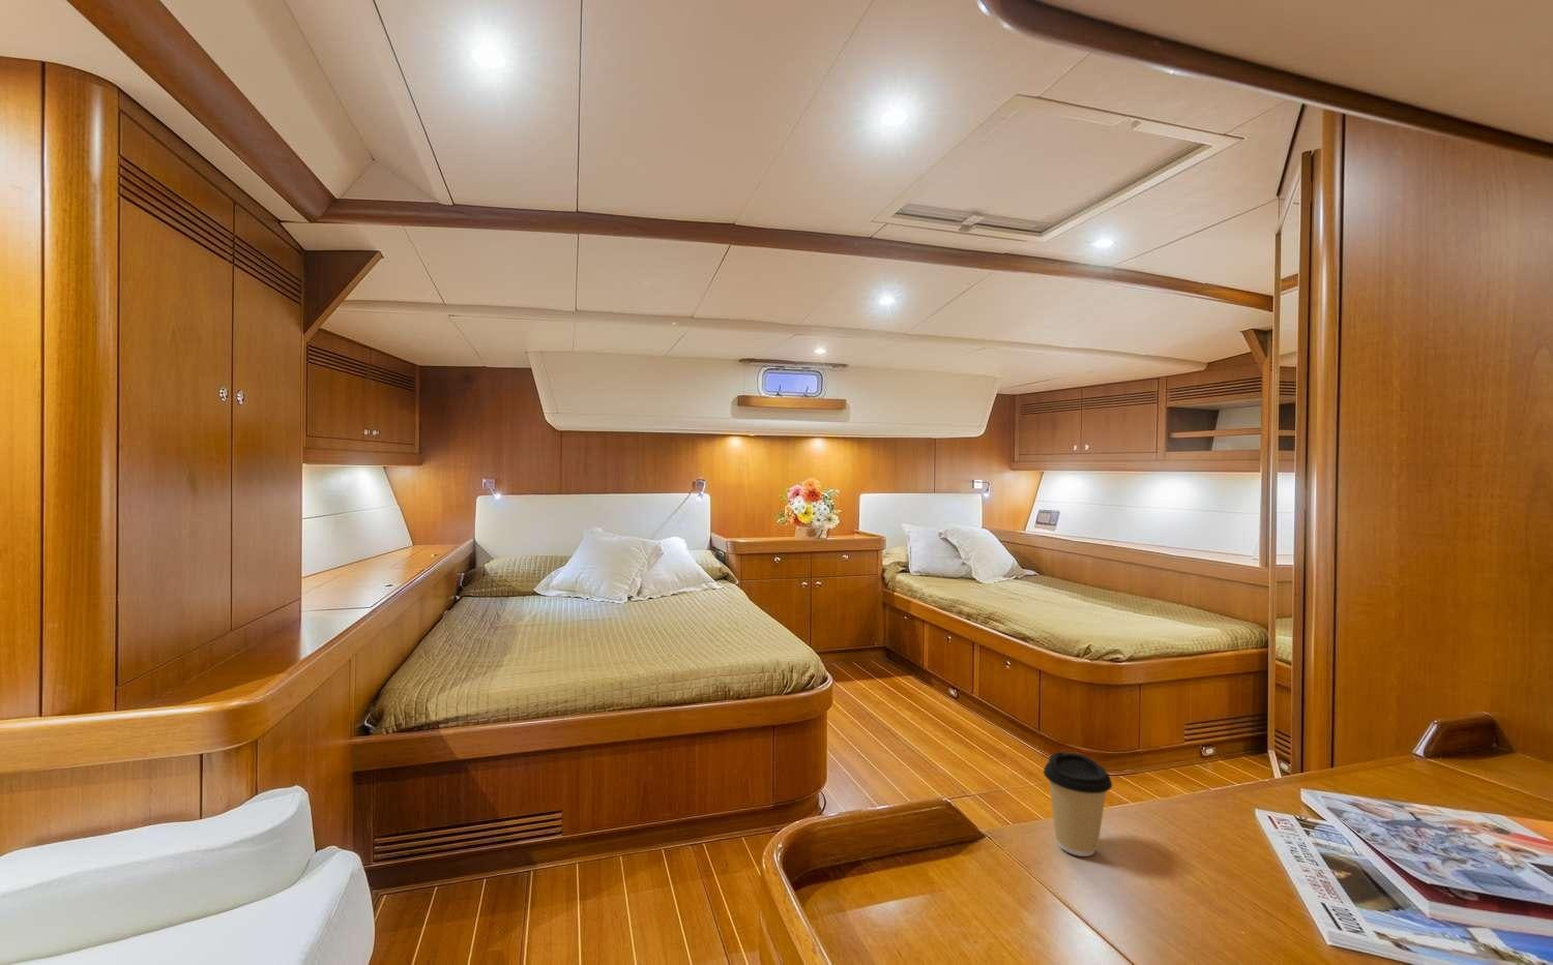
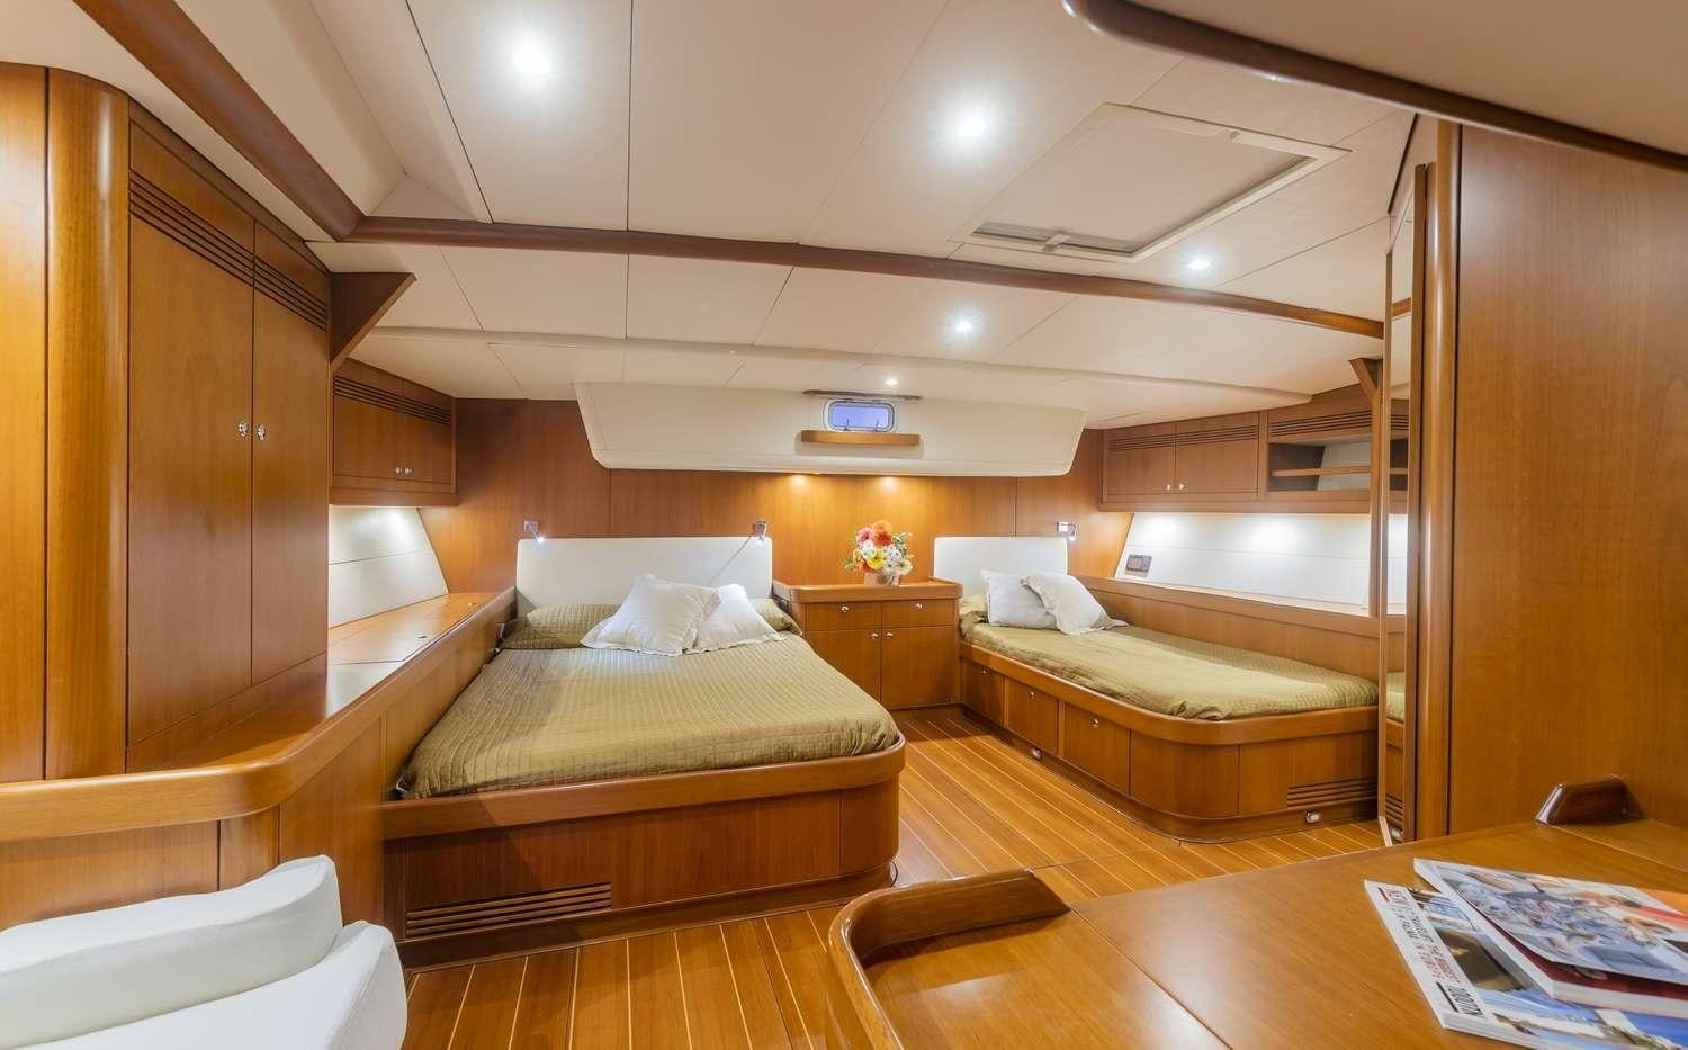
- coffee cup [1042,752,1112,857]
